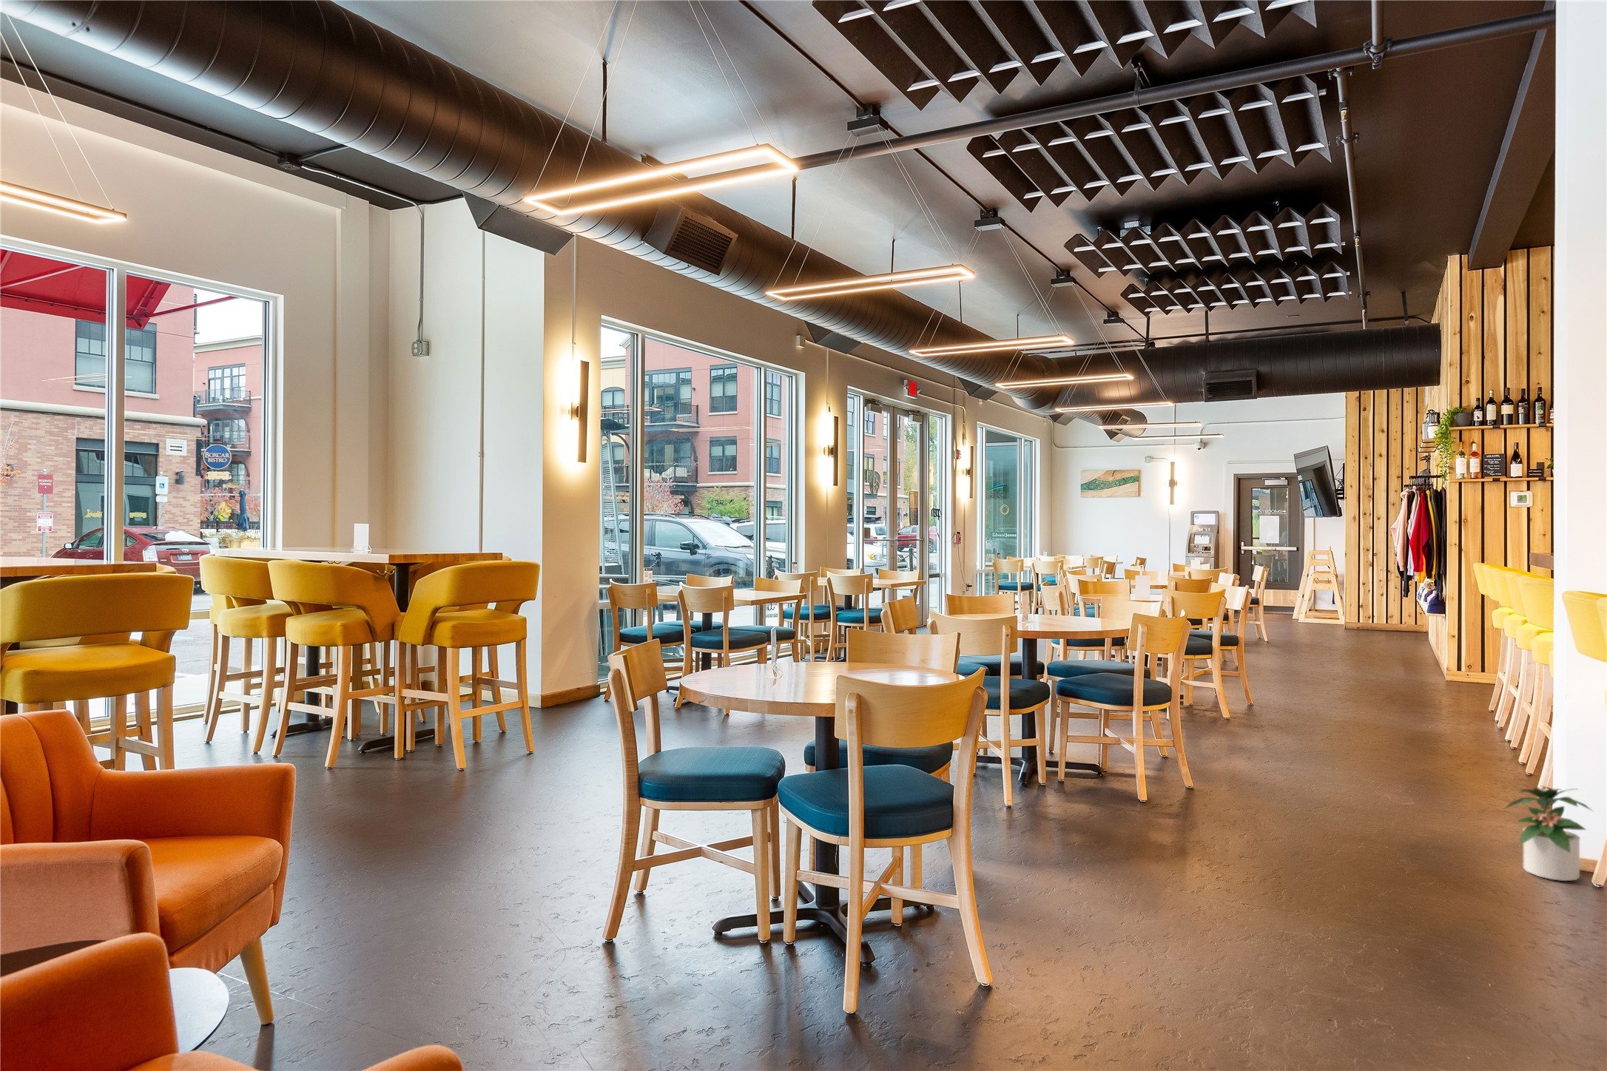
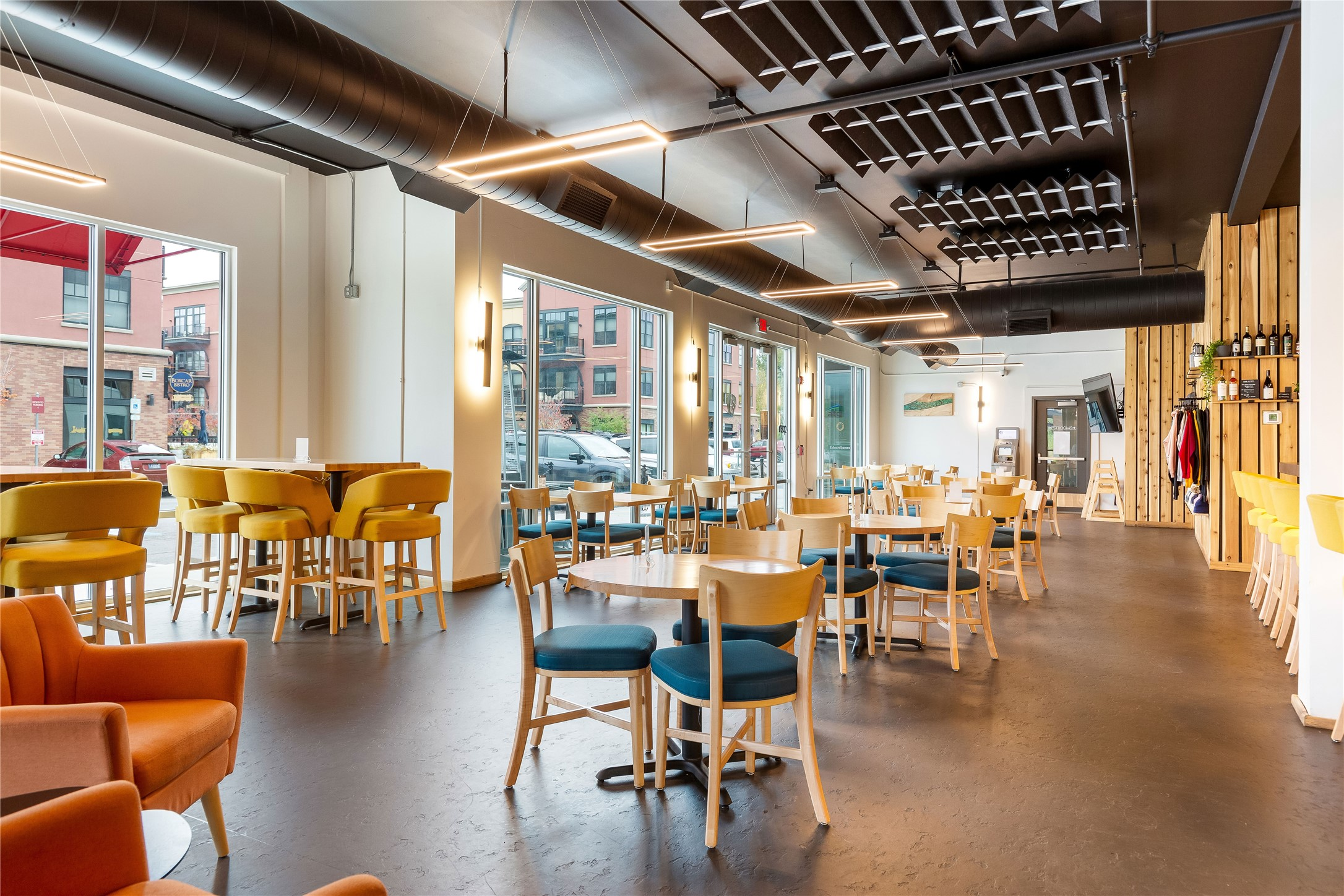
- potted plant [1503,785,1594,882]
